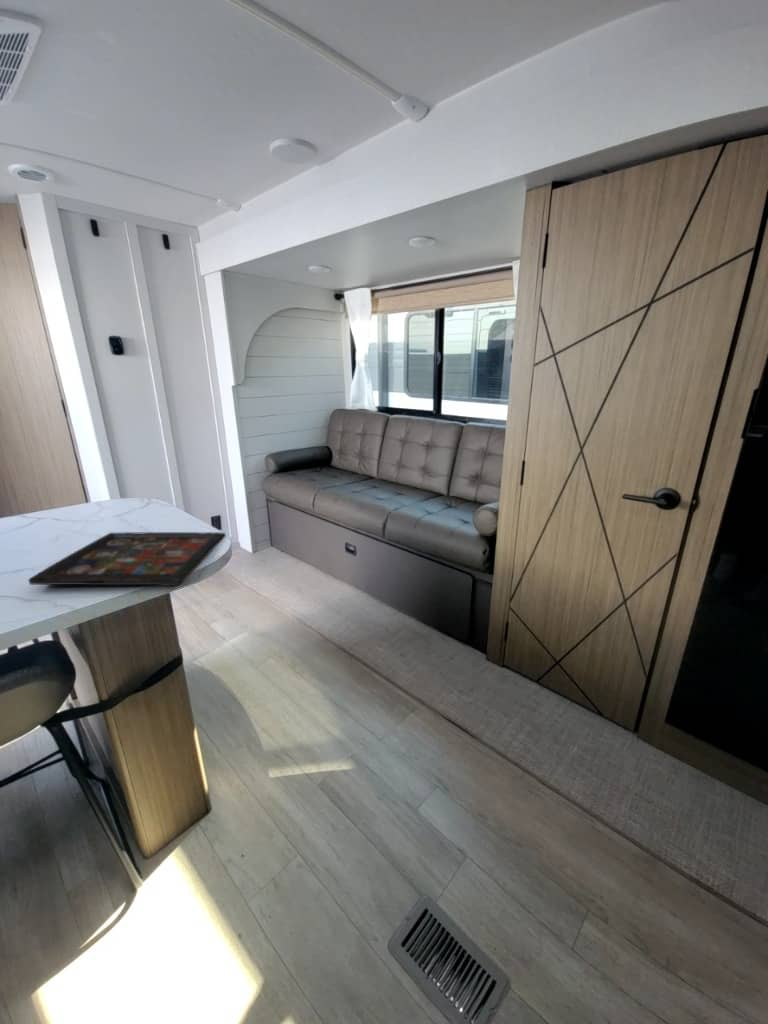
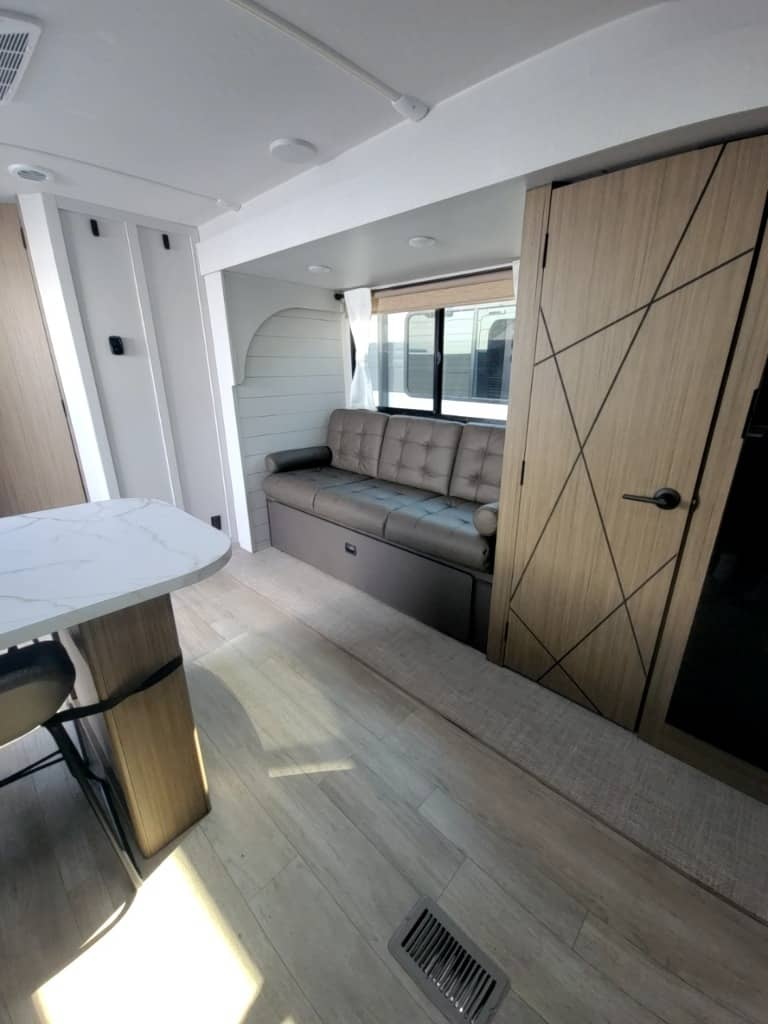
- decorative tray [27,531,227,587]
